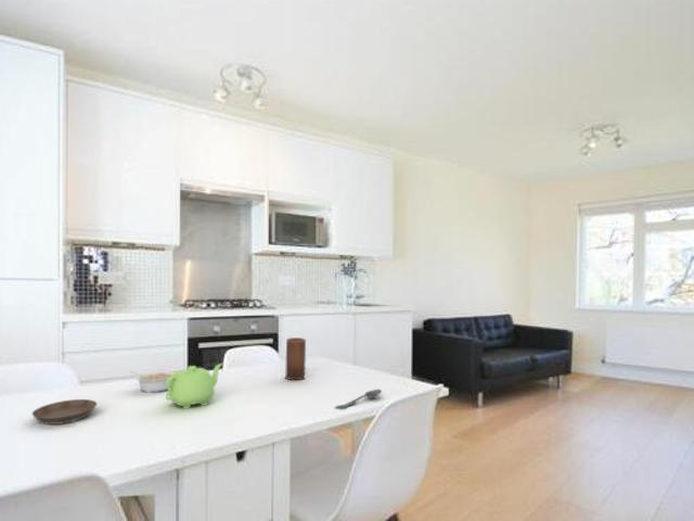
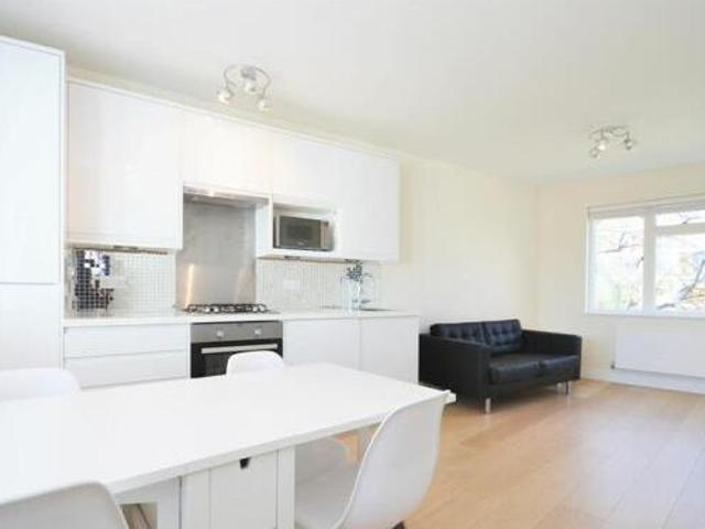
- saucer [31,398,98,425]
- spoon [334,389,383,411]
- teapot [165,363,224,410]
- legume [128,369,177,394]
- candle [284,336,307,381]
